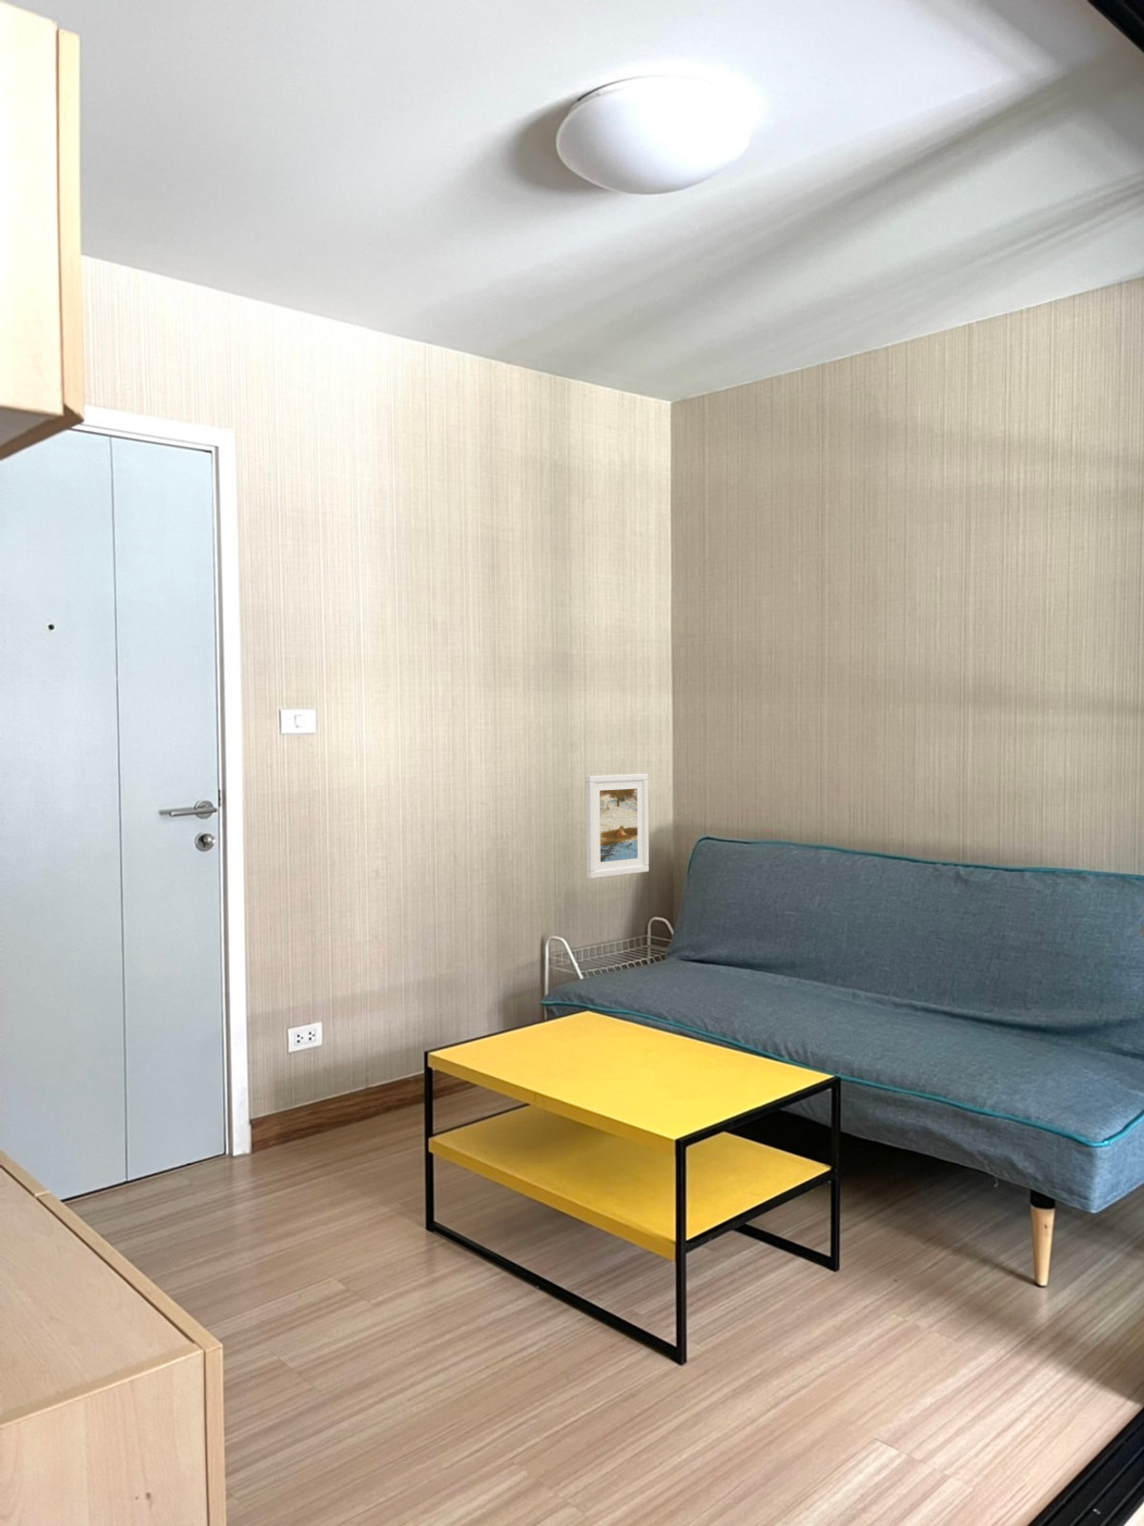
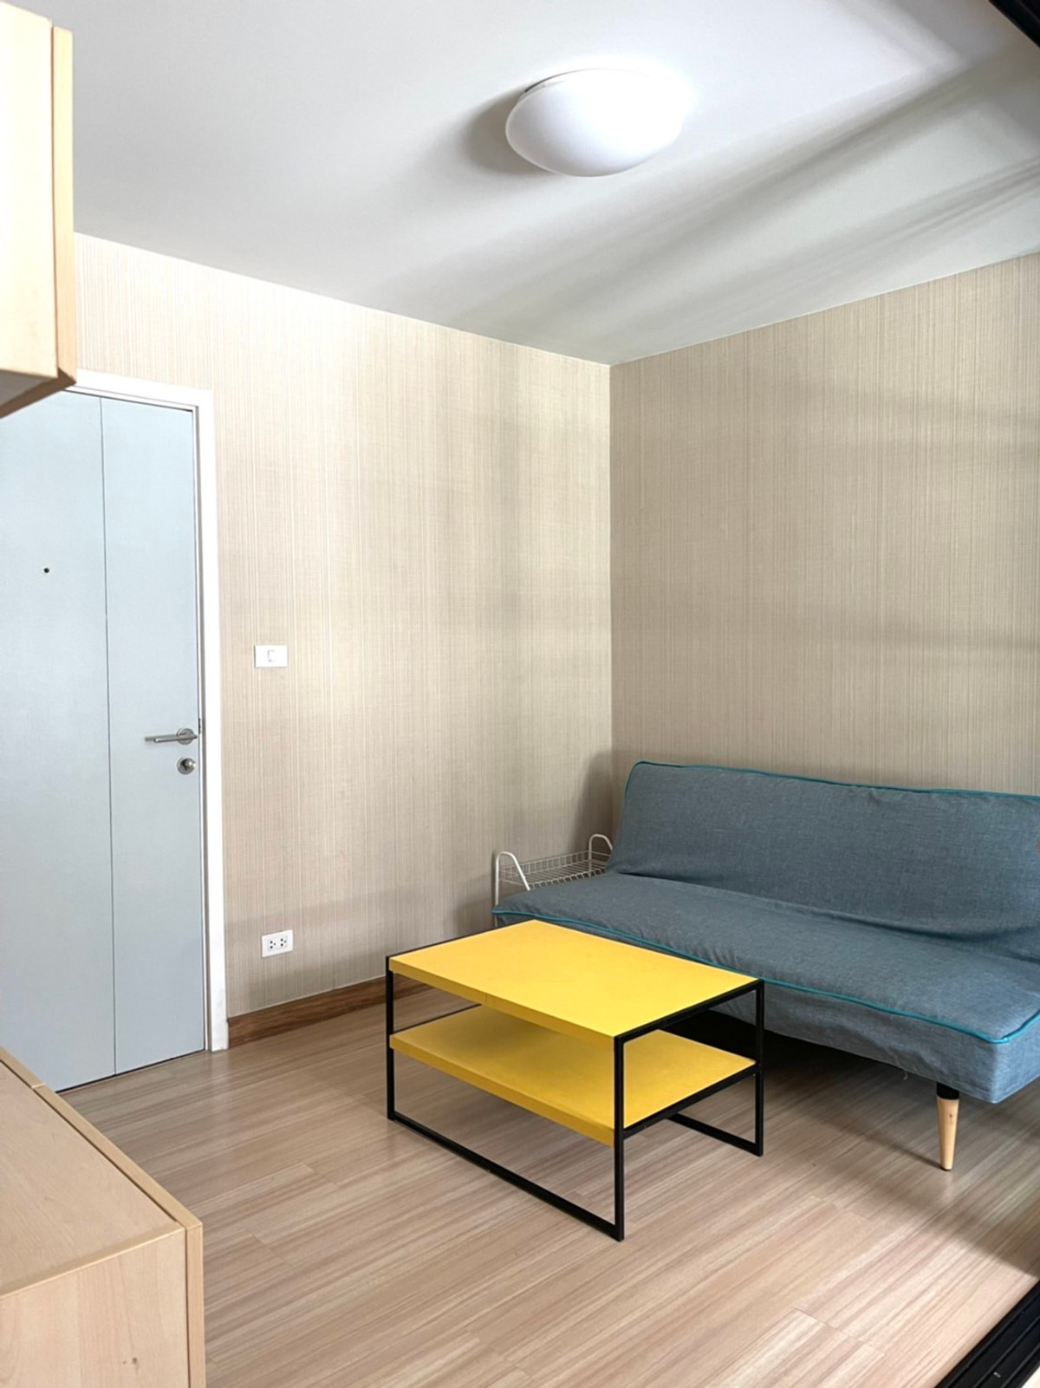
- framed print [584,773,650,880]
